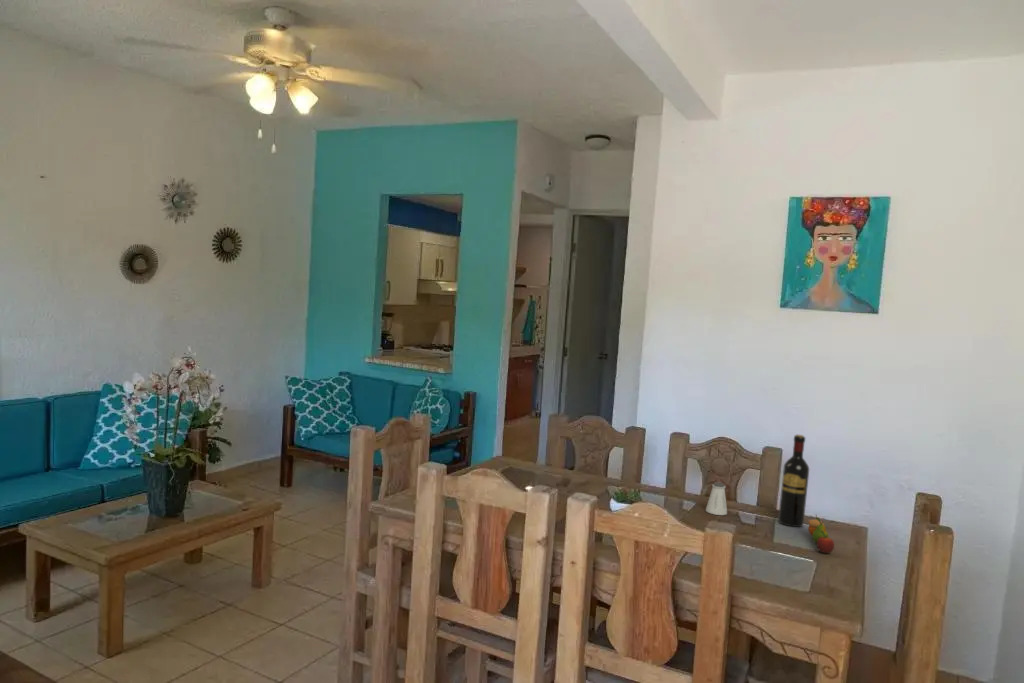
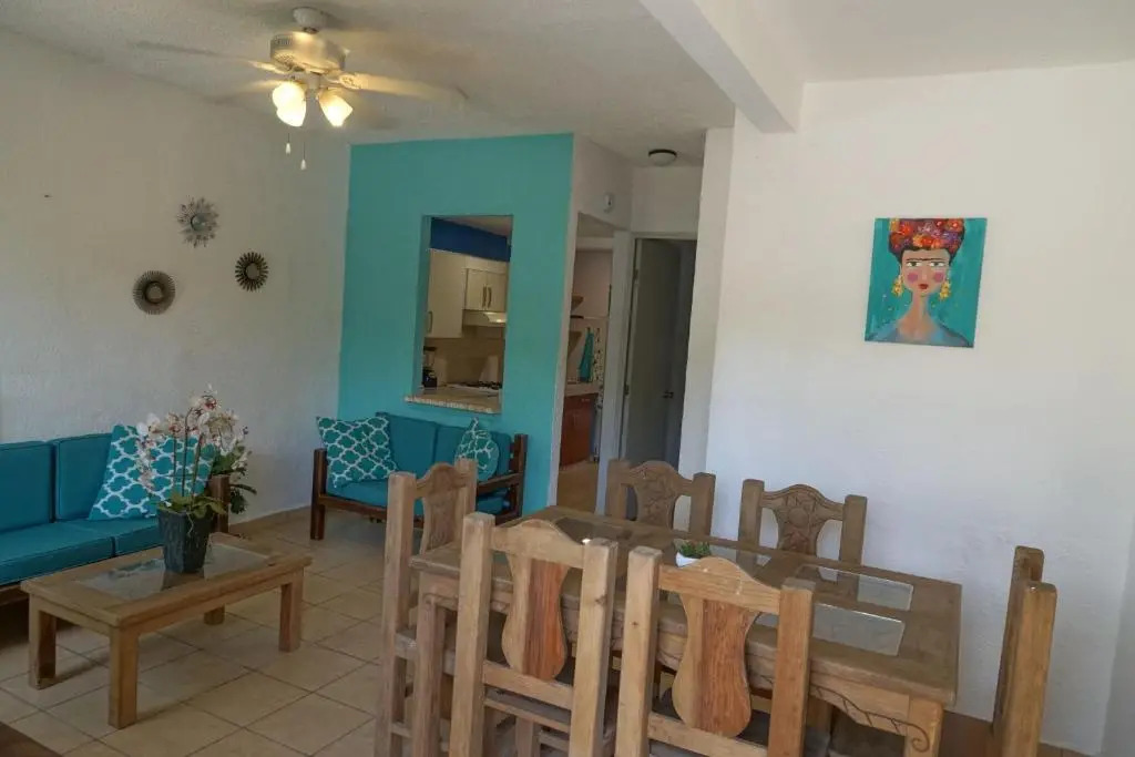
- saltshaker [705,481,728,516]
- fruit [807,514,835,554]
- wine bottle [777,434,810,528]
